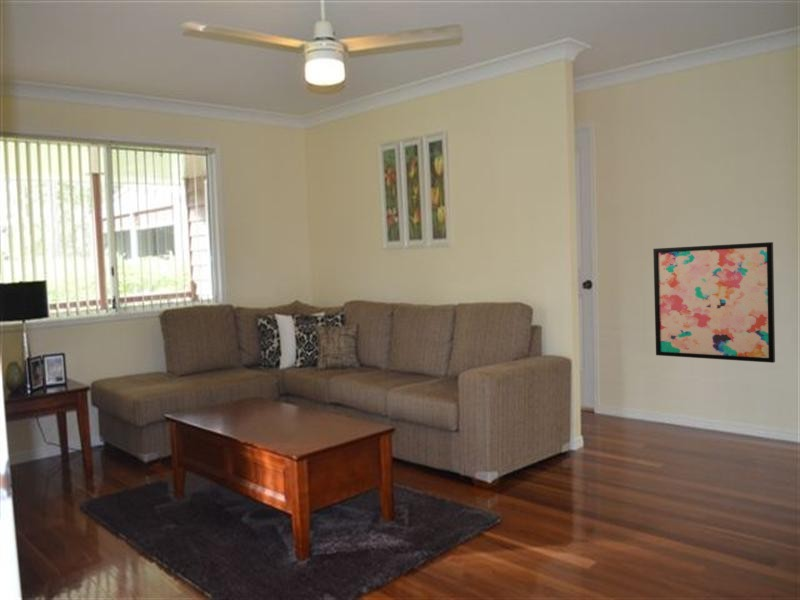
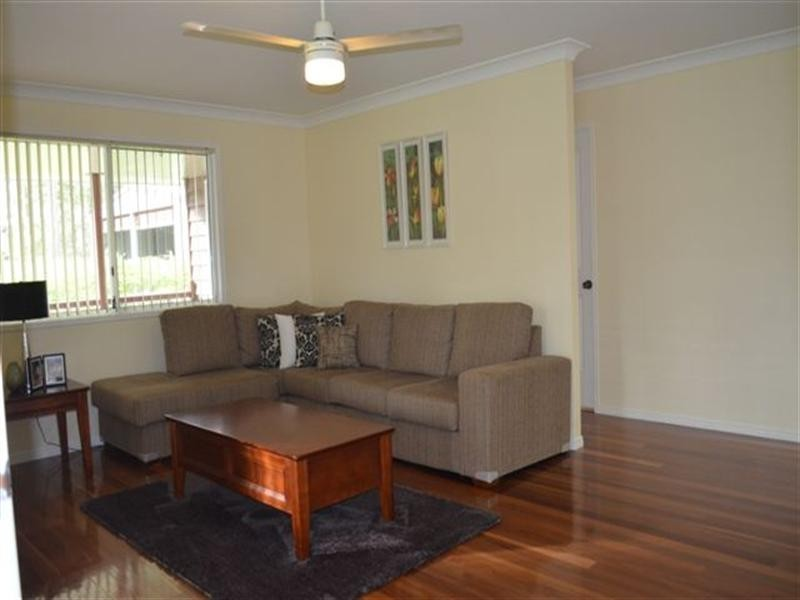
- wall art [652,241,776,364]
